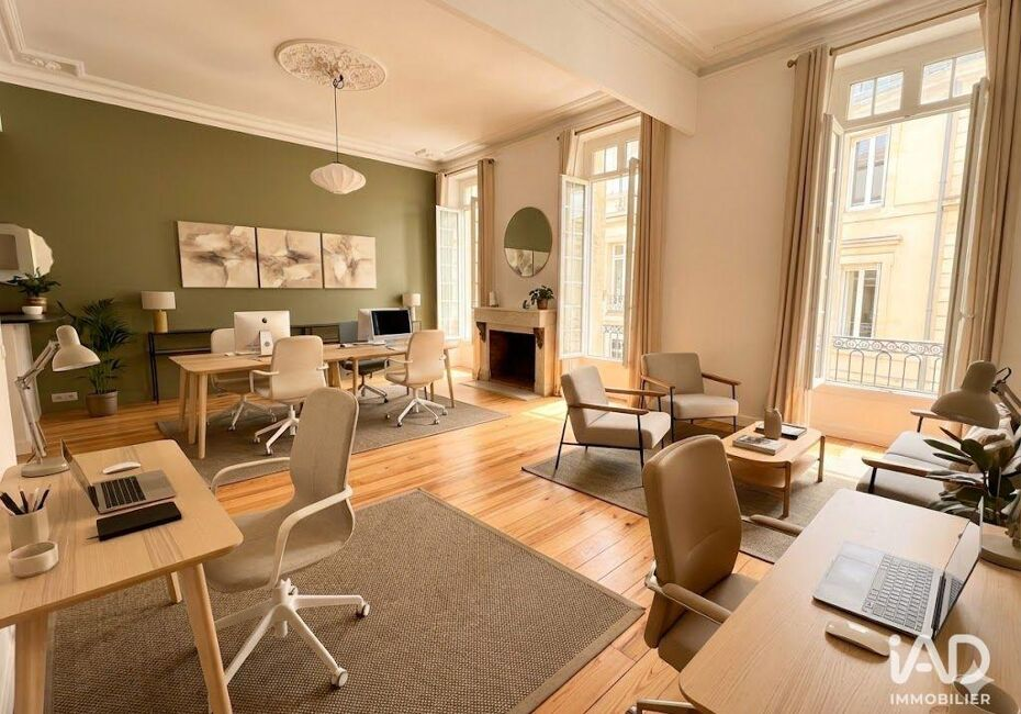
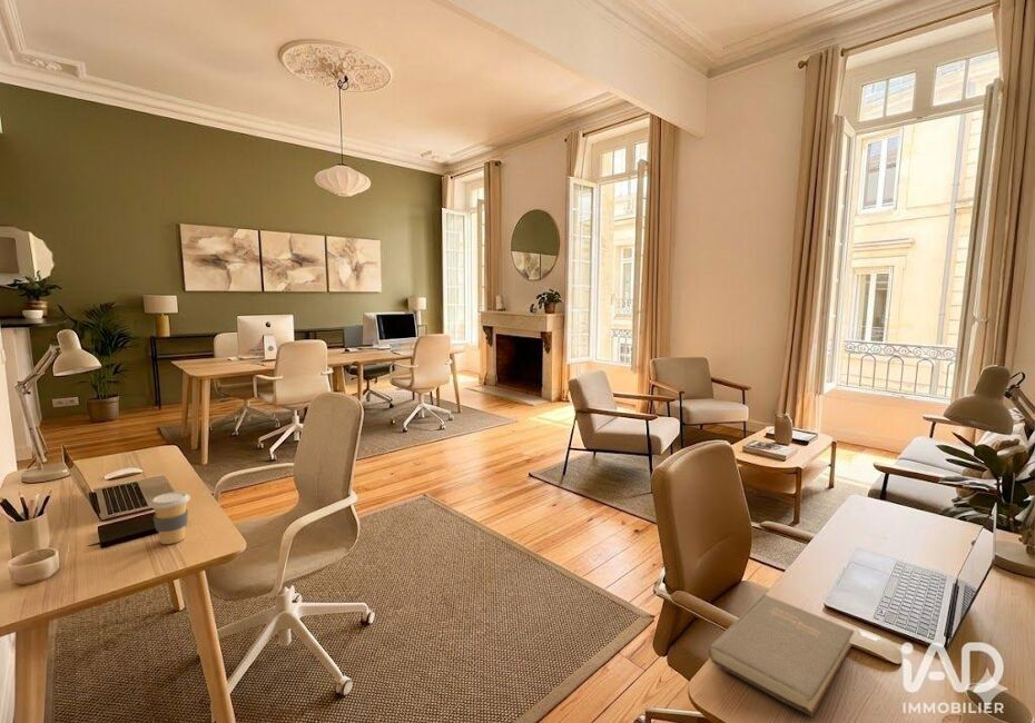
+ book [708,593,855,717]
+ coffee cup [148,491,191,545]
